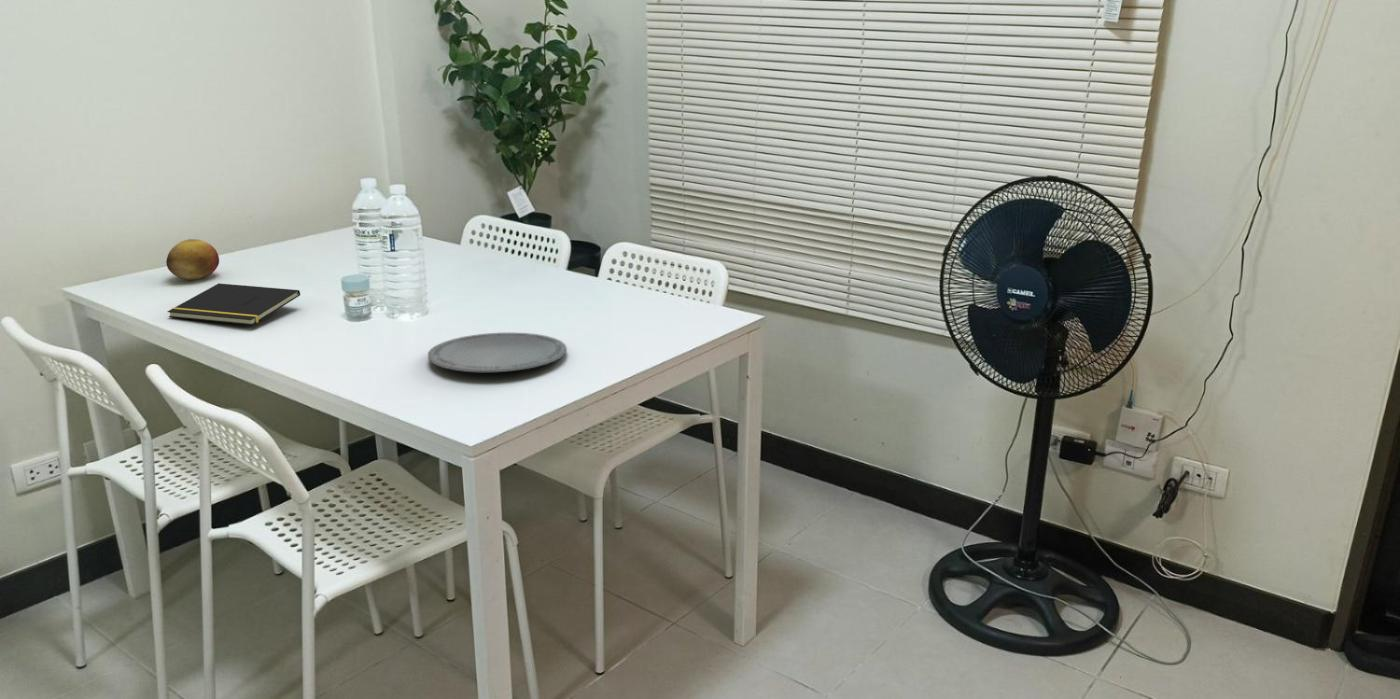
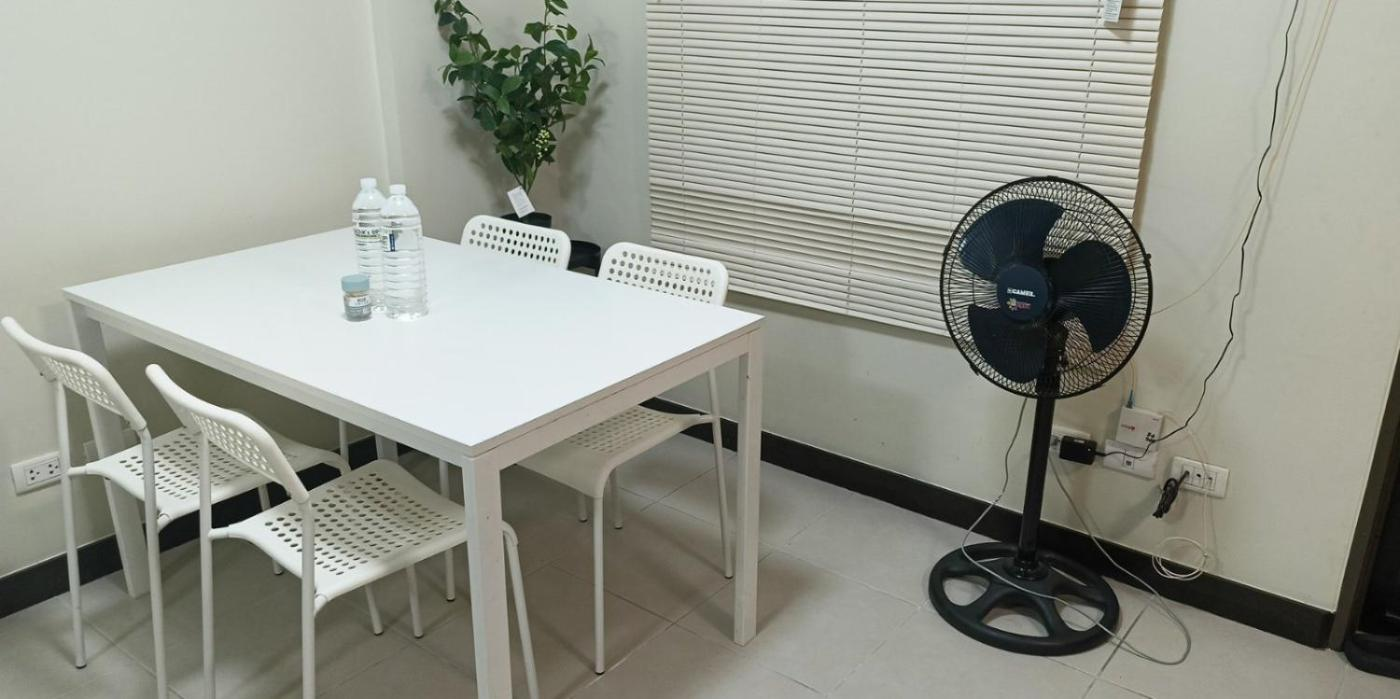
- fruit [165,238,220,281]
- plate [427,332,568,373]
- notepad [167,282,301,326]
